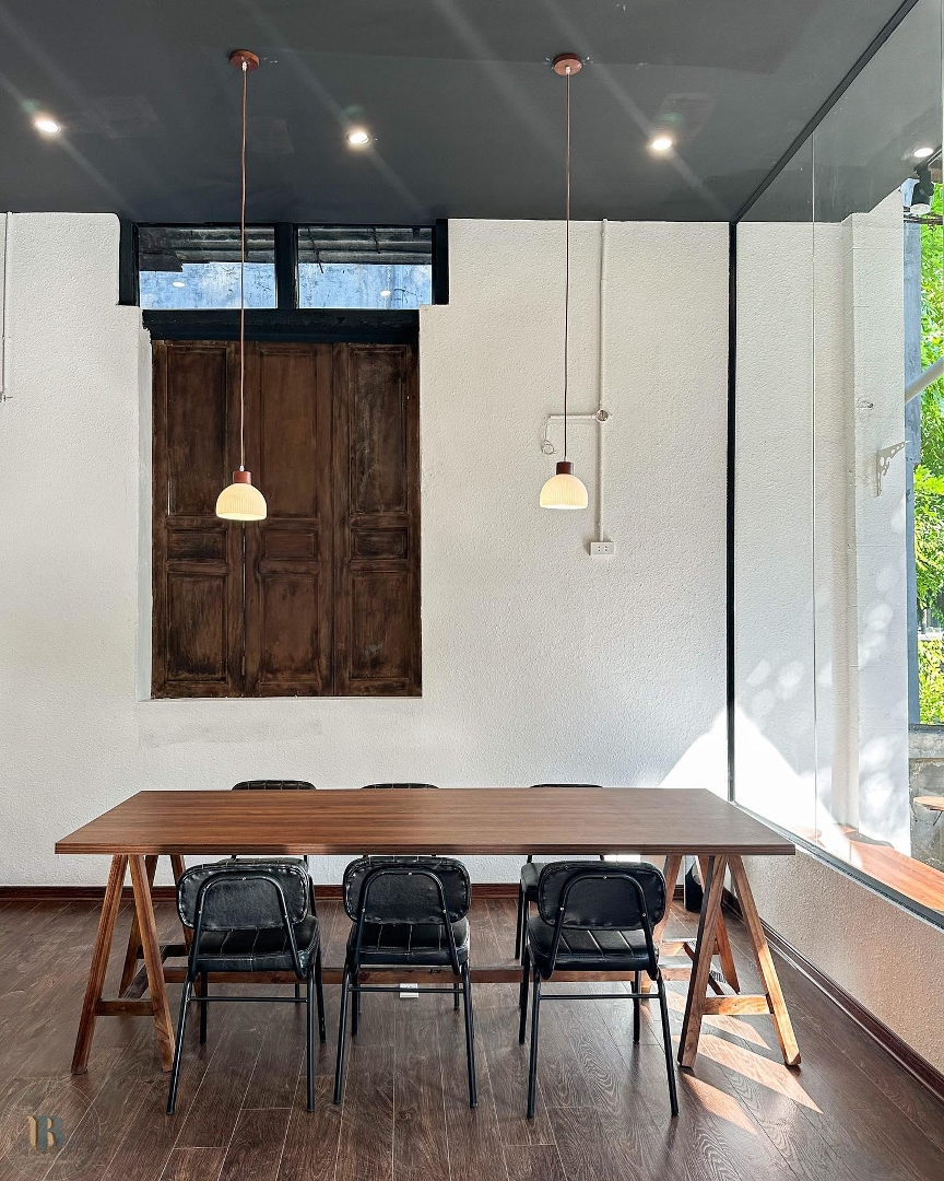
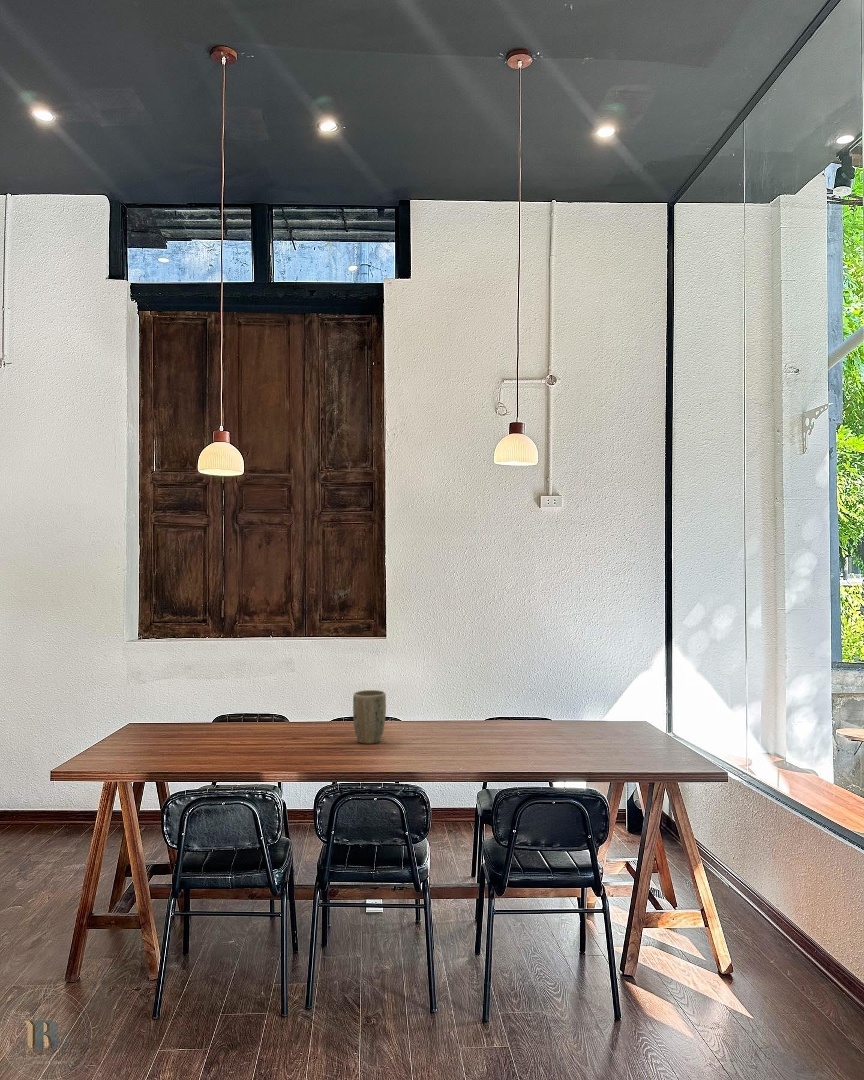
+ plant pot [352,689,387,745]
